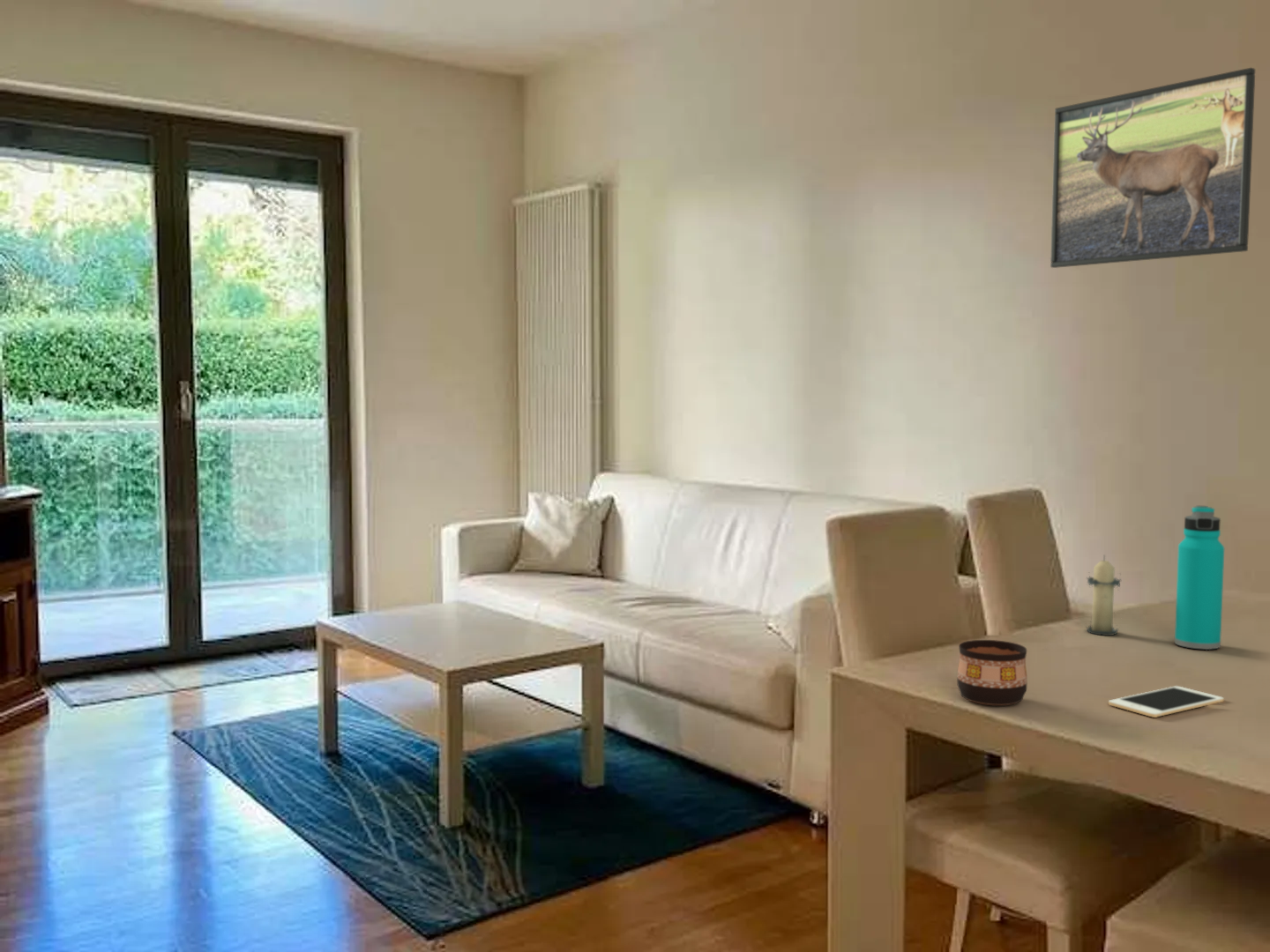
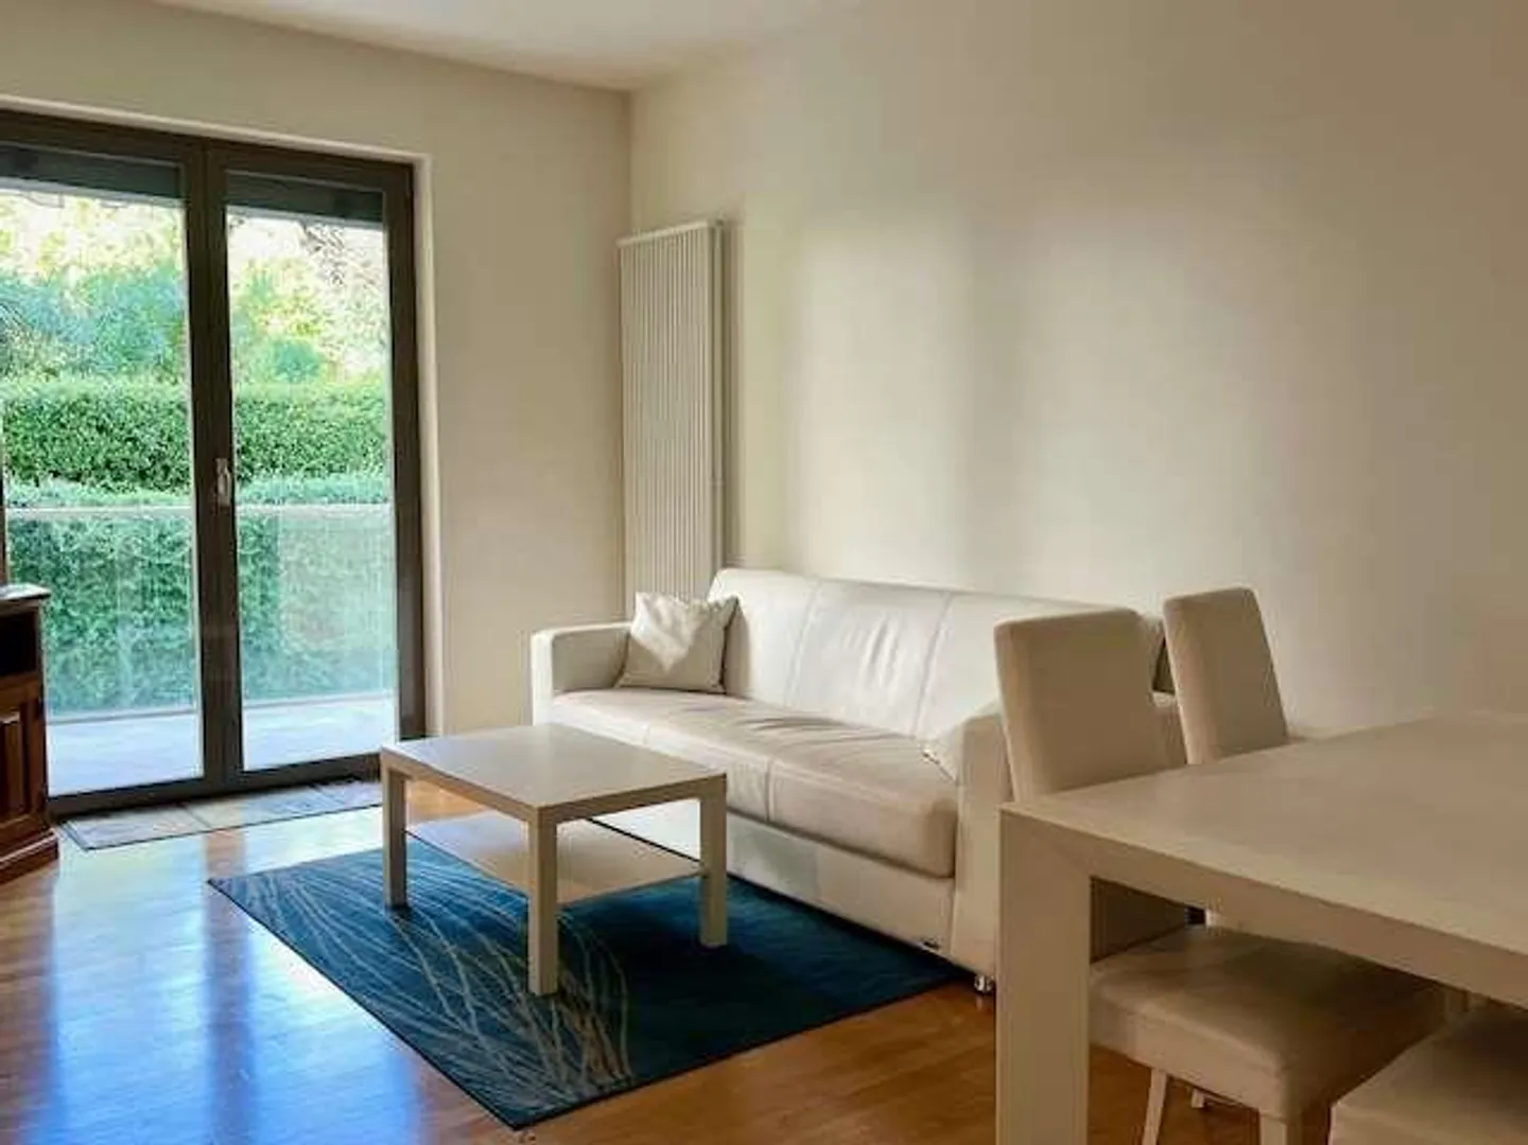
- cup [956,639,1027,706]
- water bottle [1174,505,1225,651]
- candle [1085,554,1122,636]
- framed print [1050,67,1256,269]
- cell phone [1108,685,1225,718]
